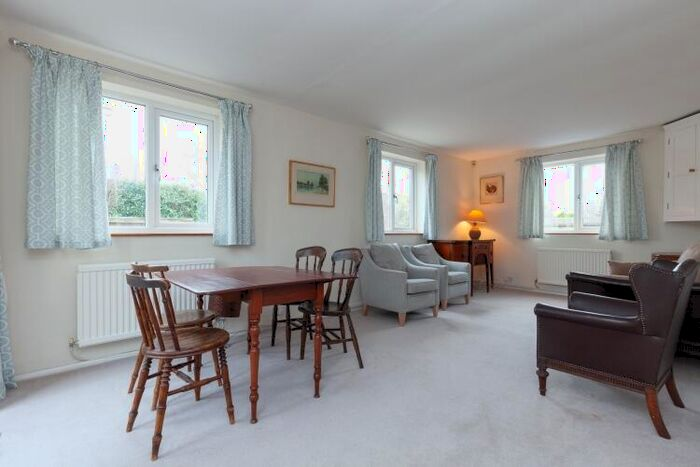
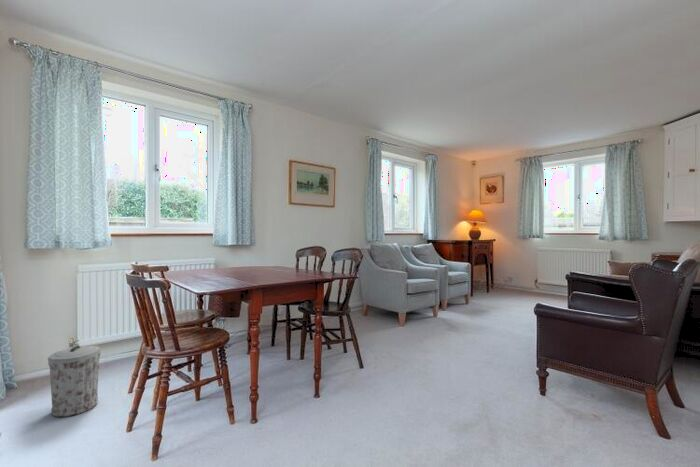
+ trash can [47,345,102,418]
